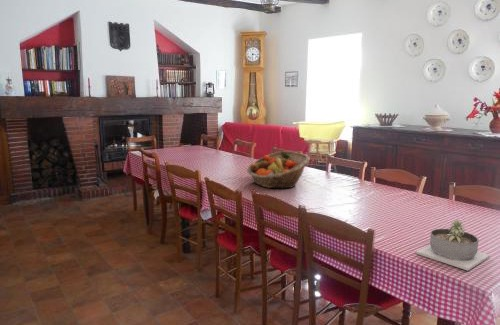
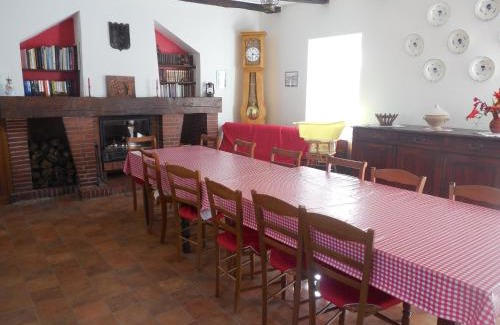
- succulent planter [415,219,491,272]
- fruit basket [246,150,311,189]
